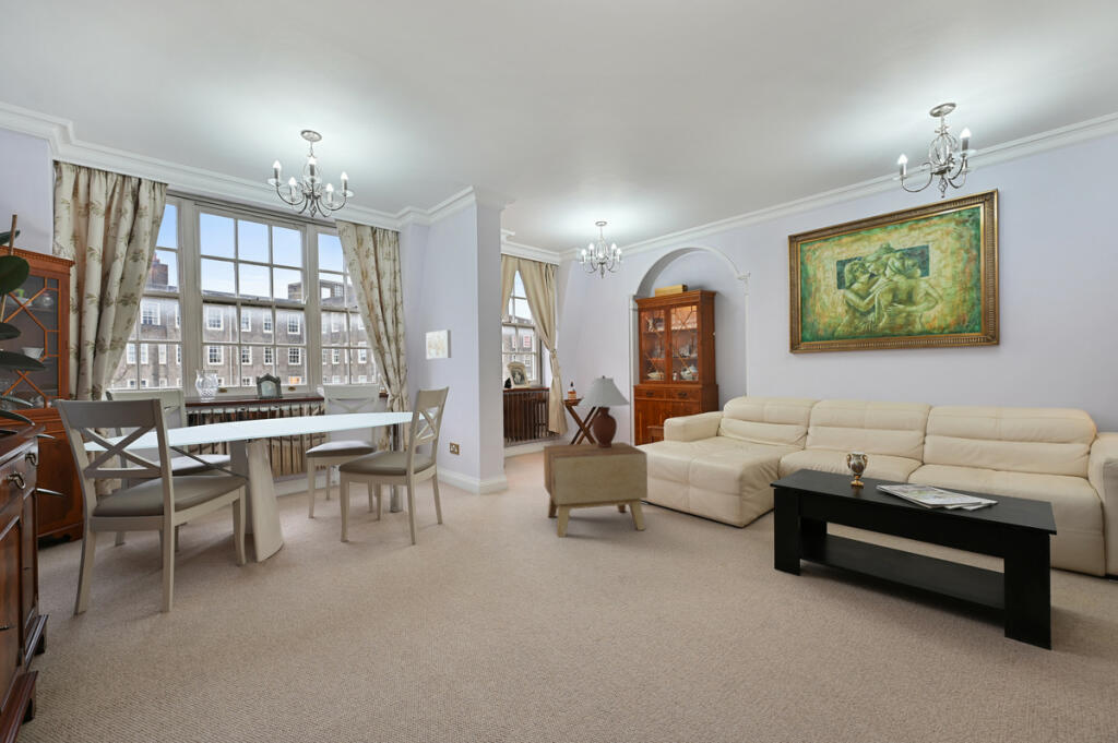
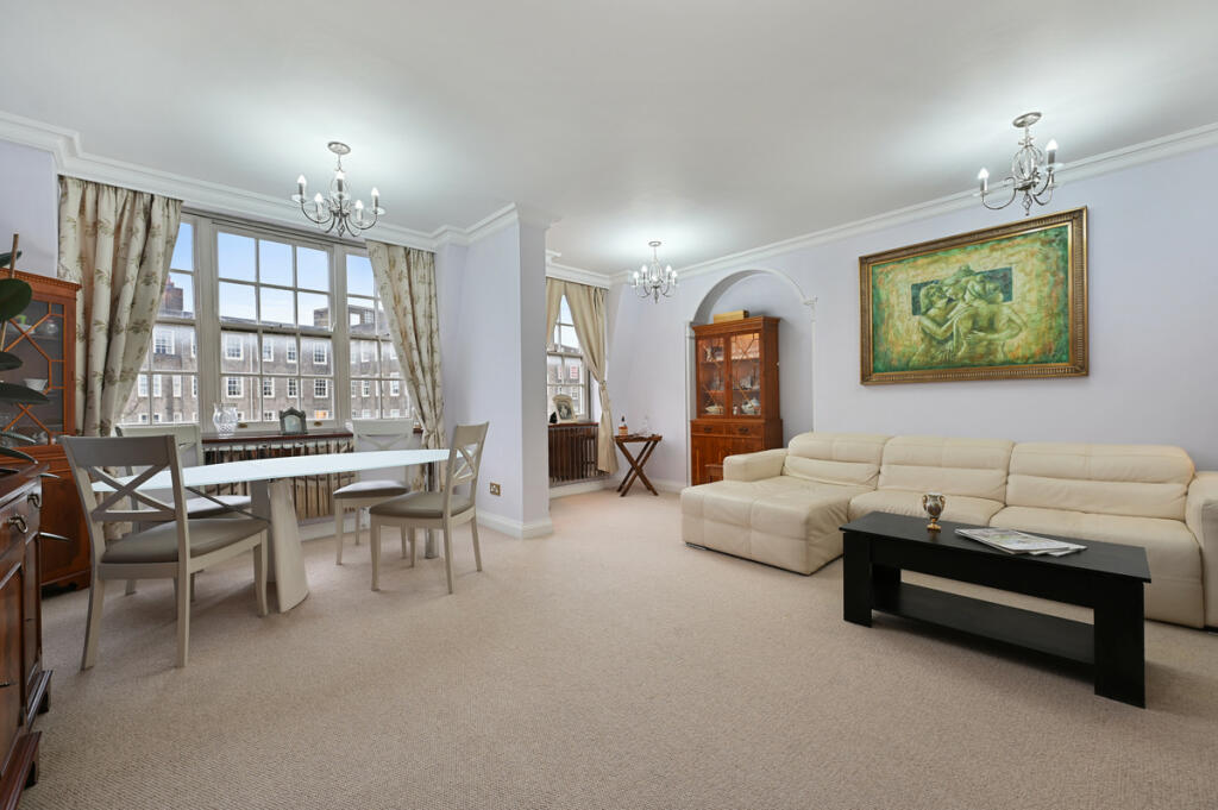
- table lamp [576,374,632,448]
- wall art [425,328,452,360]
- side table [543,441,649,538]
